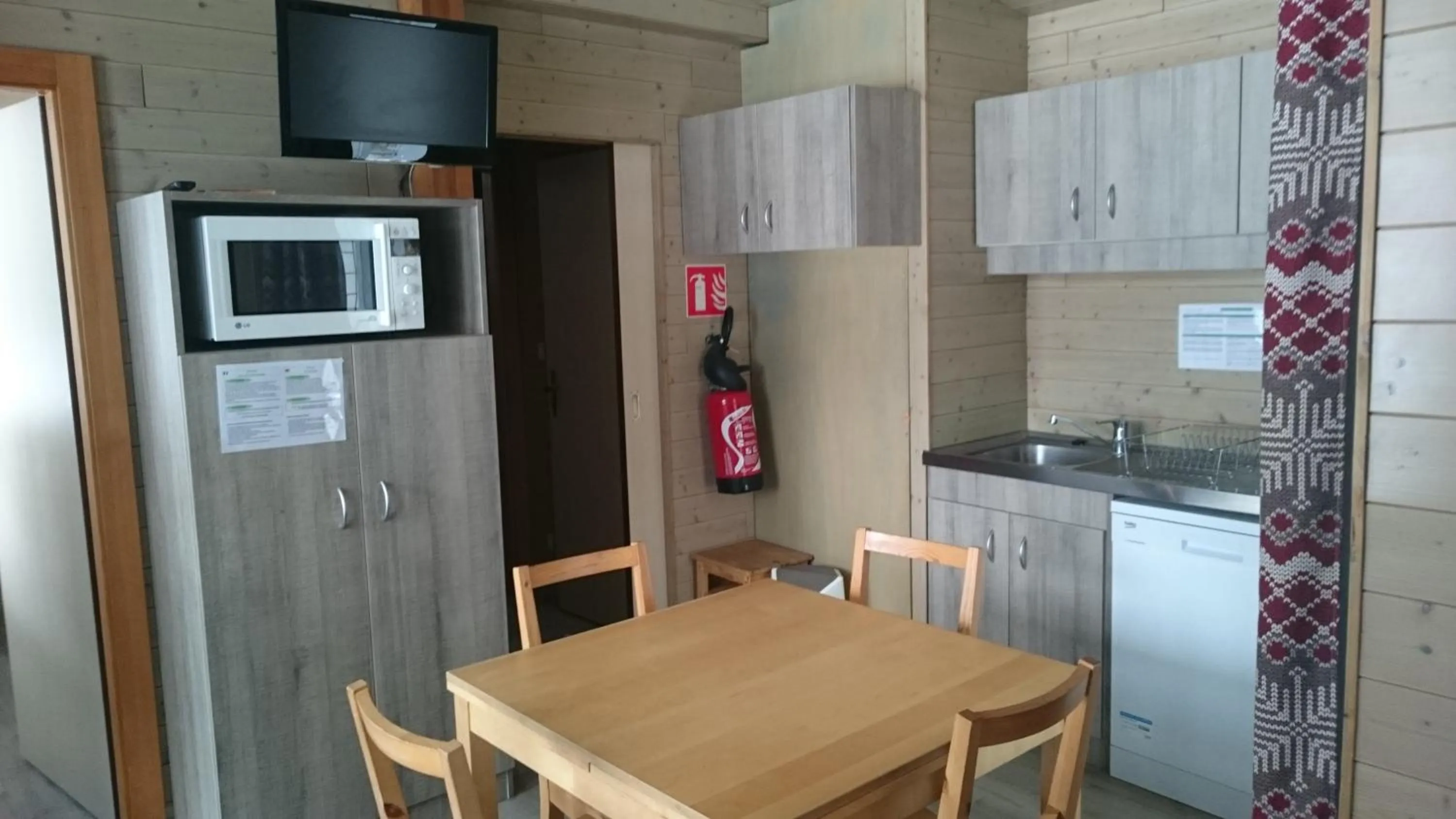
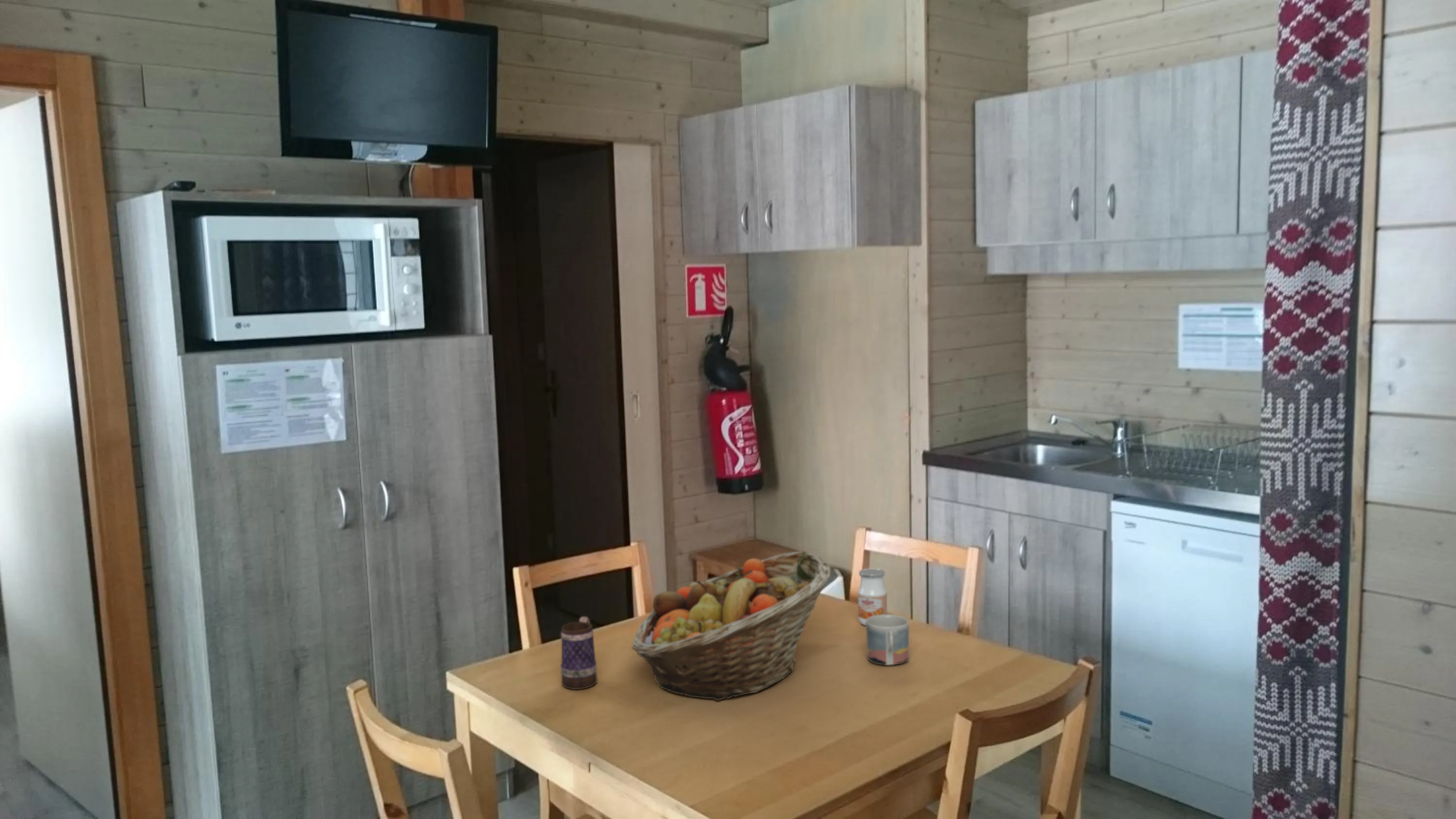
+ mug [560,616,597,690]
+ mug [865,614,910,666]
+ jam jar [857,568,888,626]
+ fruit basket [631,550,832,701]
